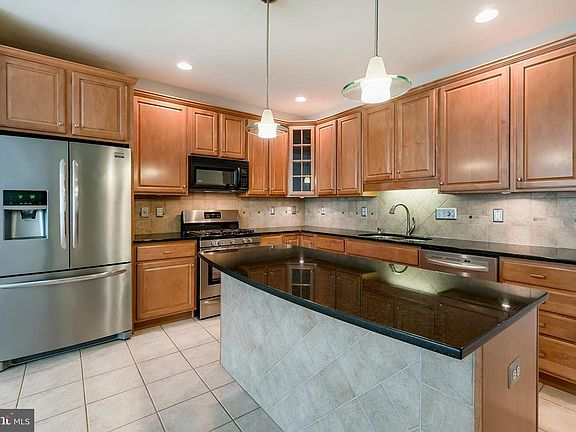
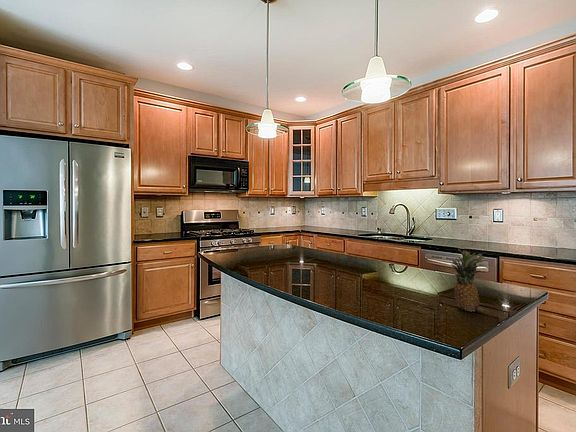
+ fruit [450,248,486,313]
